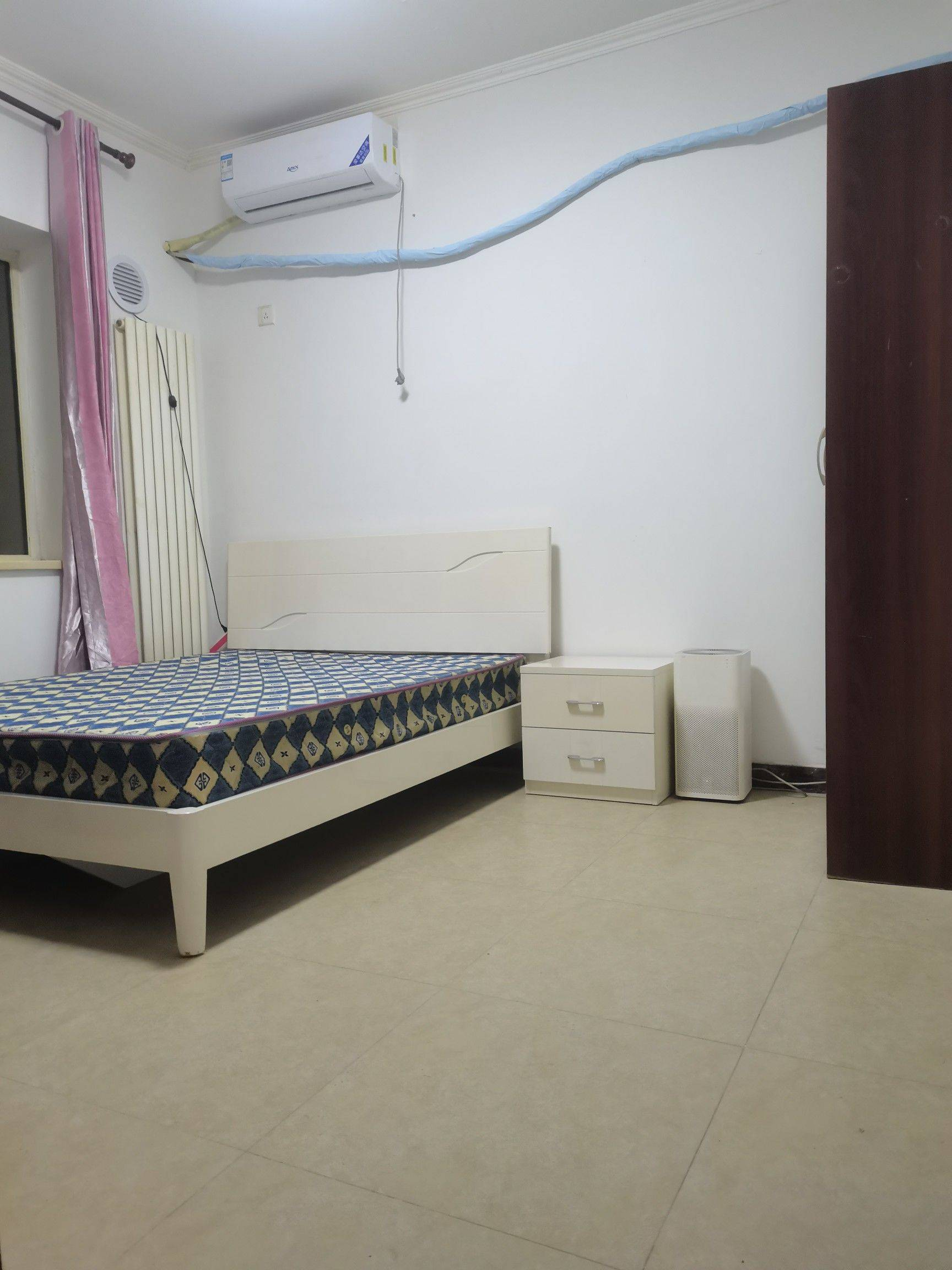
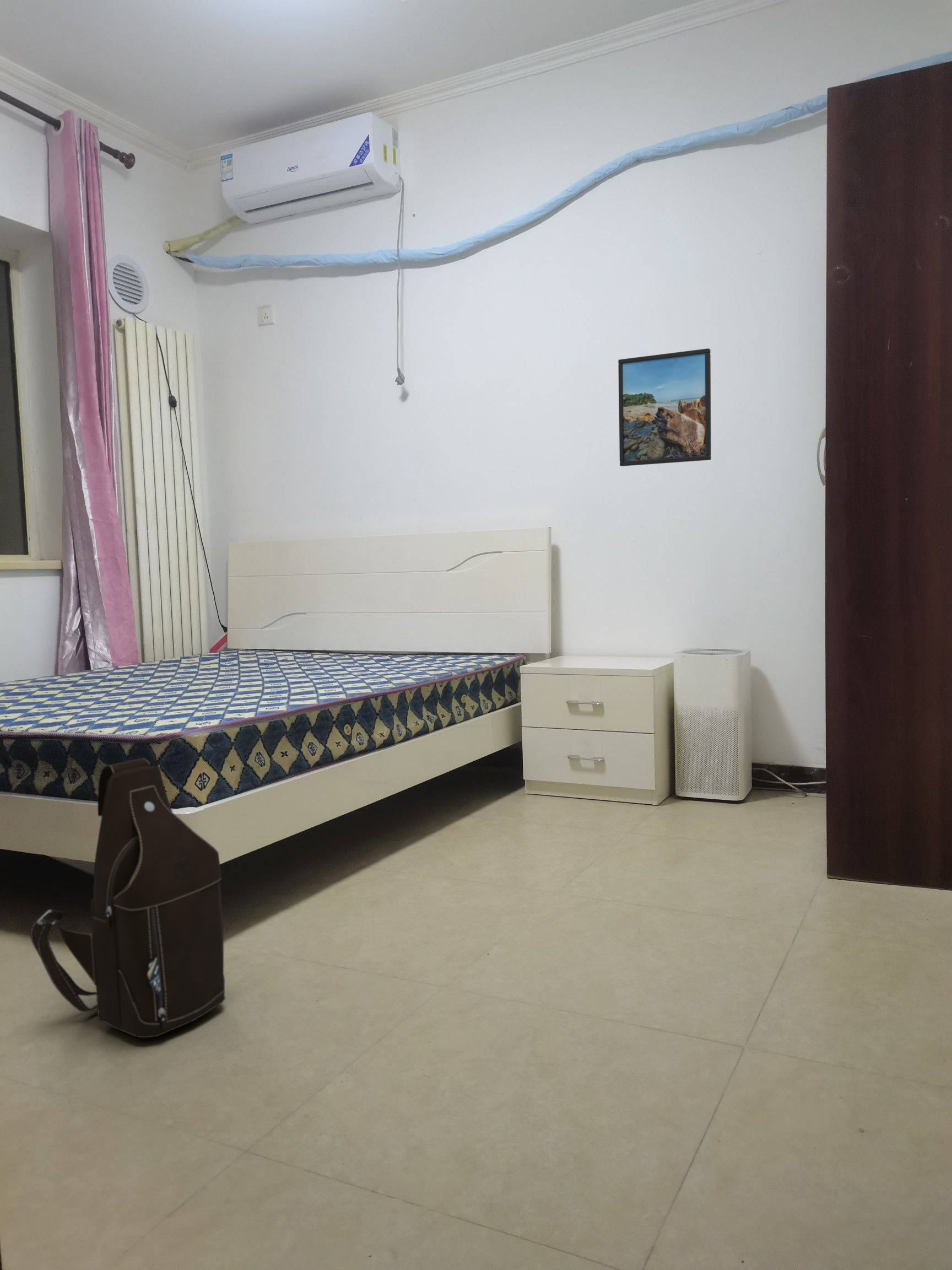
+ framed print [618,348,712,467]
+ shoulder bag [29,758,226,1038]
